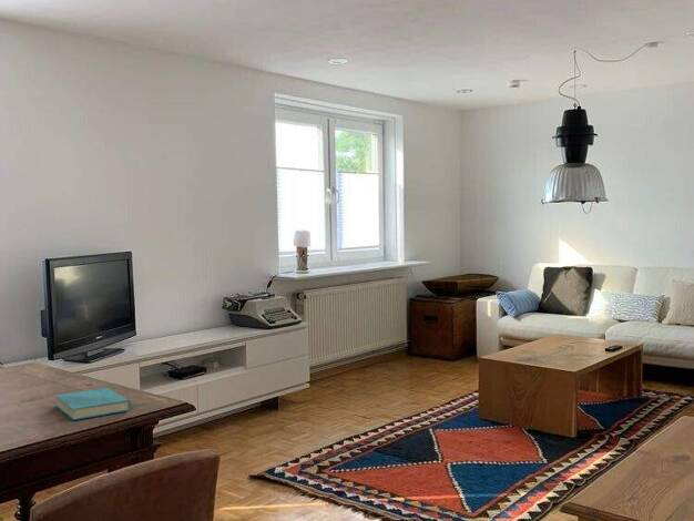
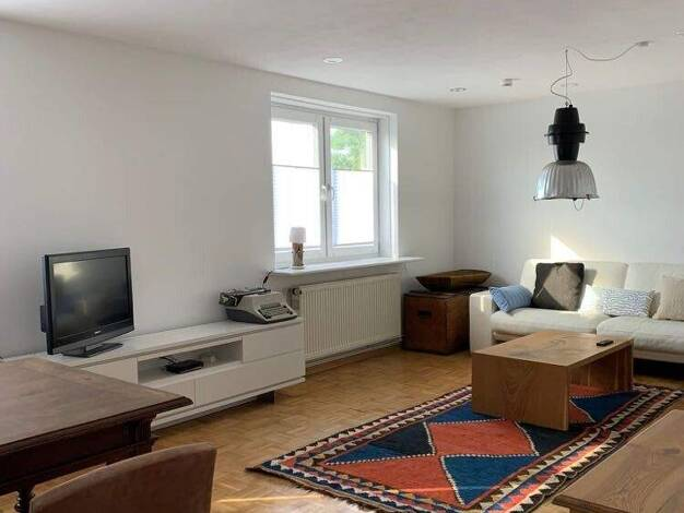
- book [54,387,132,421]
